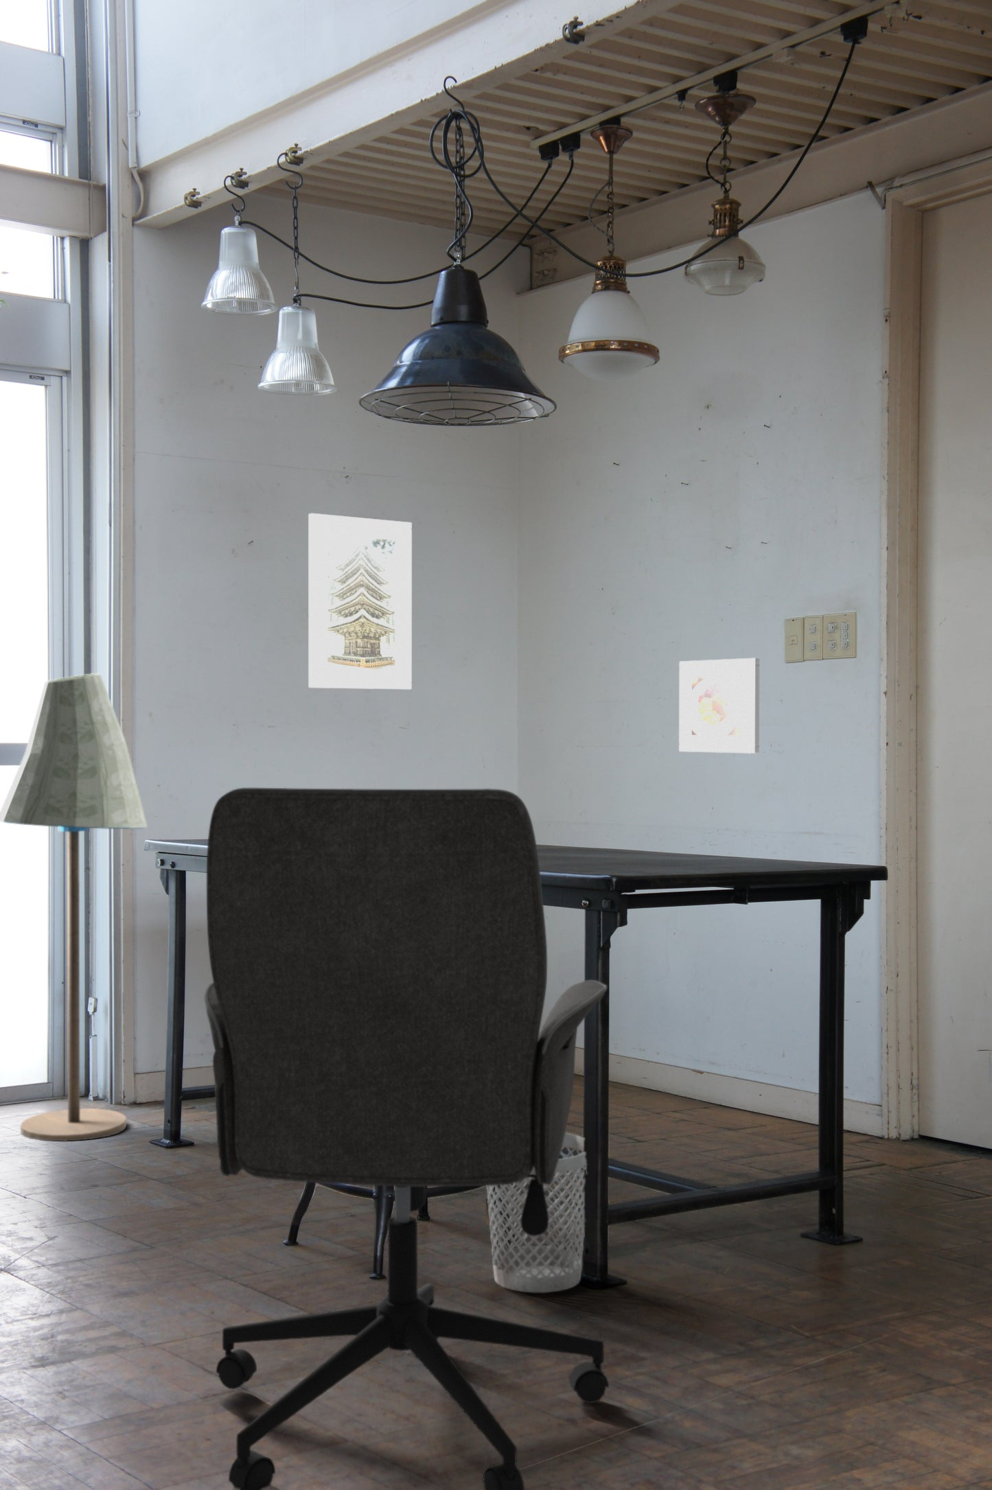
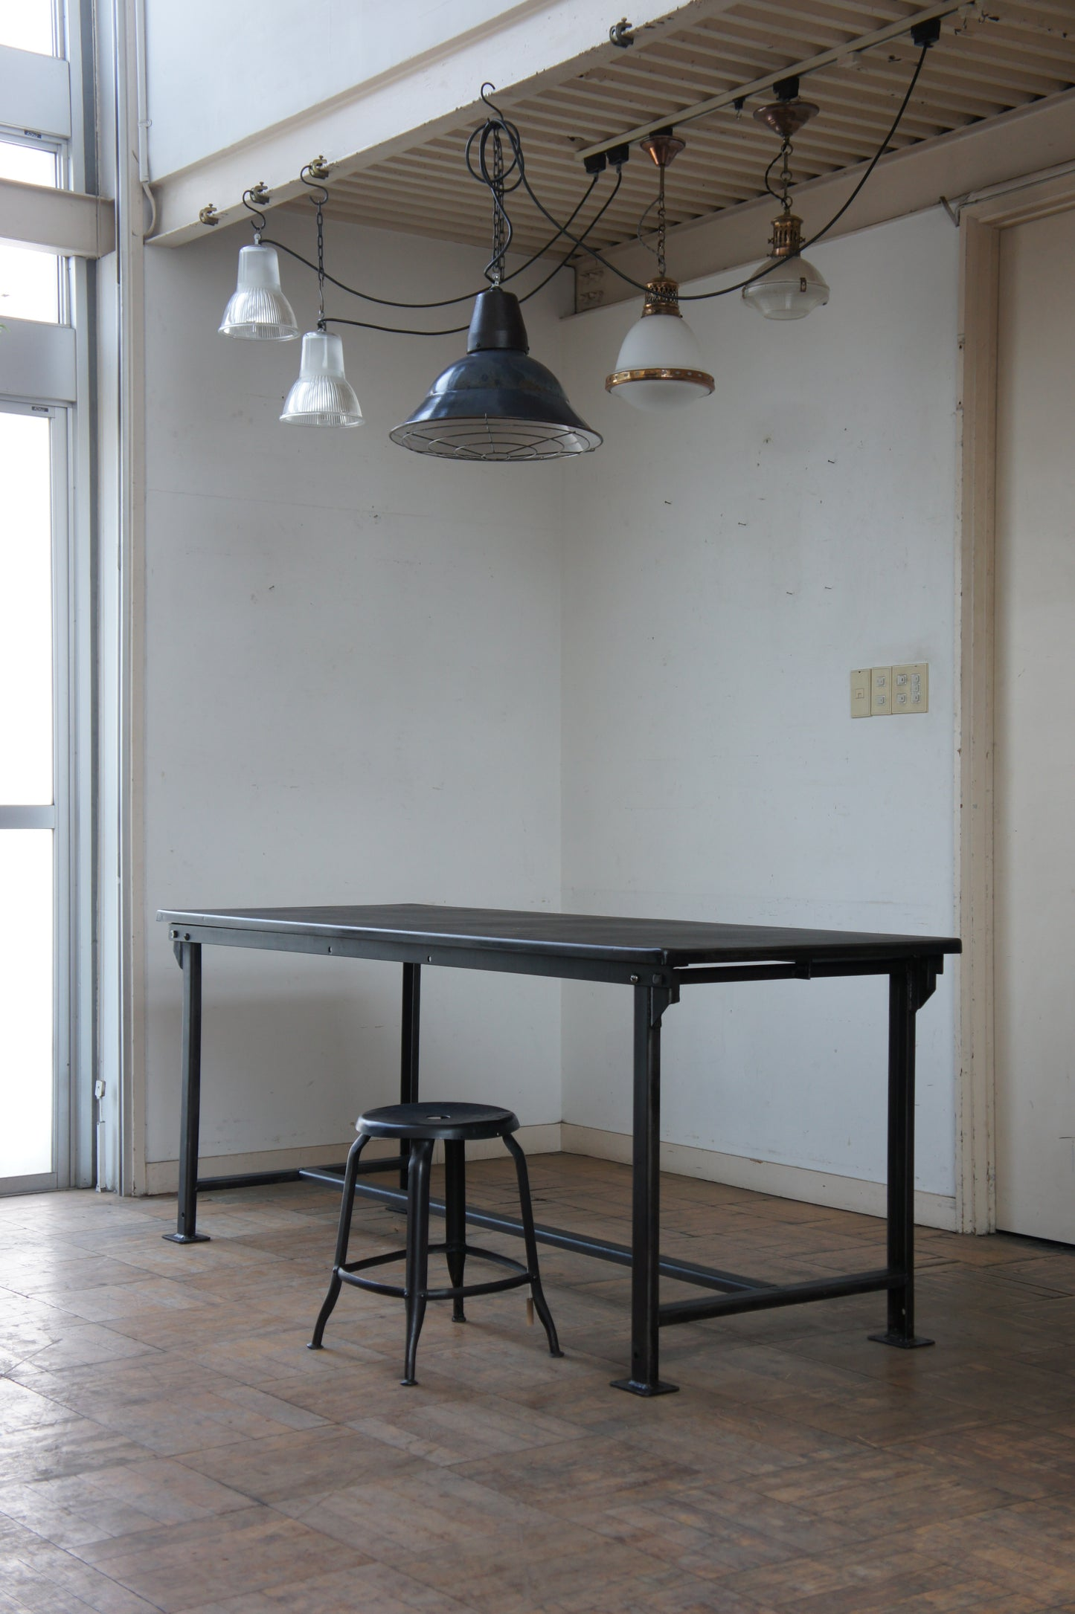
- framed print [308,513,413,690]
- wastebasket [486,1132,588,1293]
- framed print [679,658,760,754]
- office chair [204,787,610,1490]
- floor lamp [0,673,148,1141]
